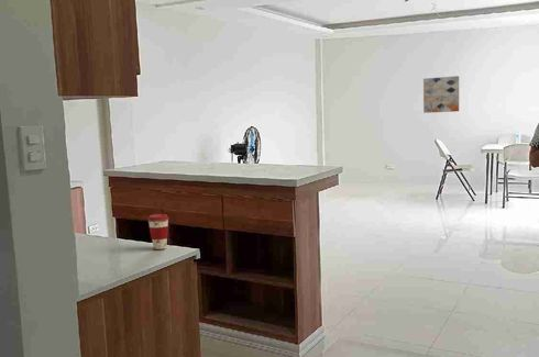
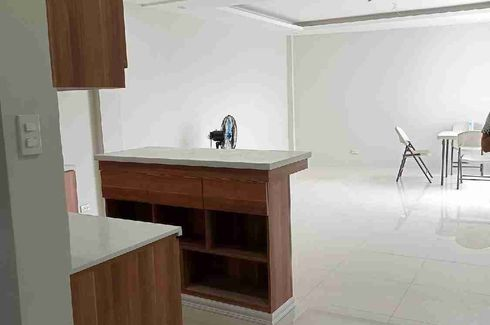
- coffee cup [146,213,169,250]
- wall art [422,75,460,114]
